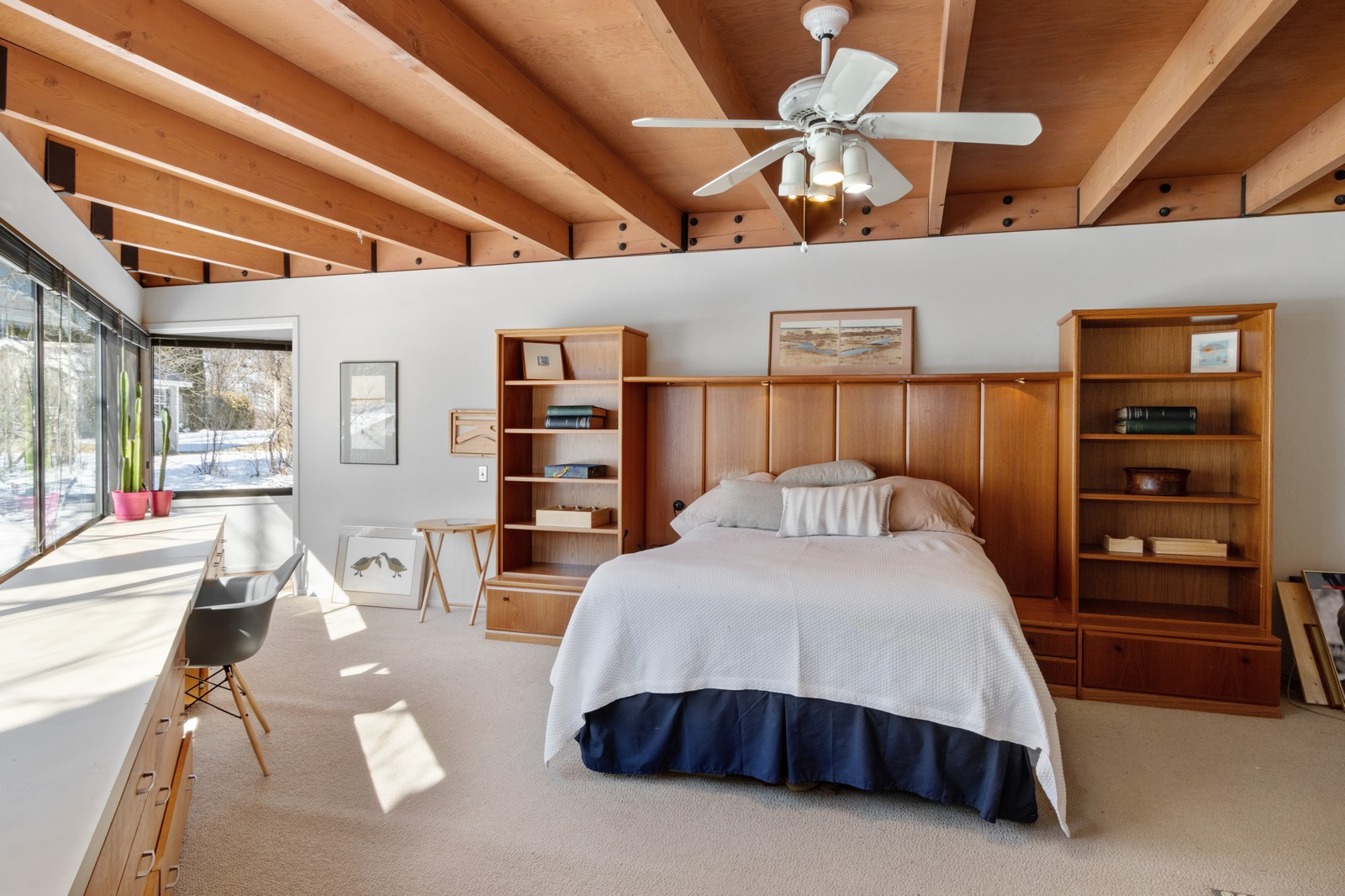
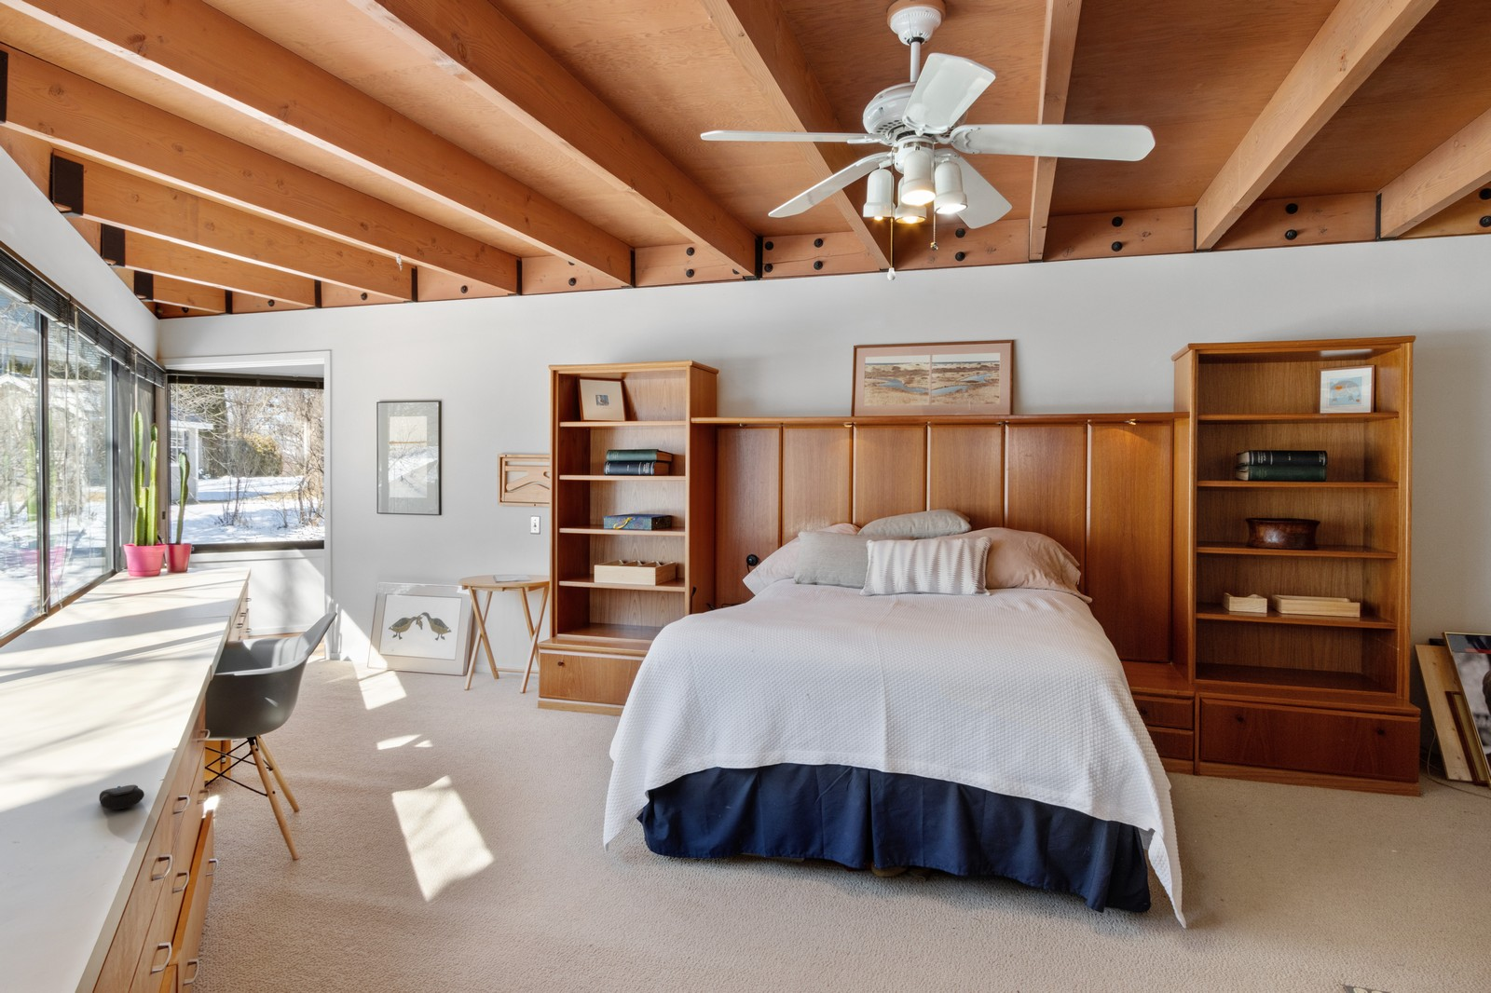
+ computer mouse [99,785,145,810]
